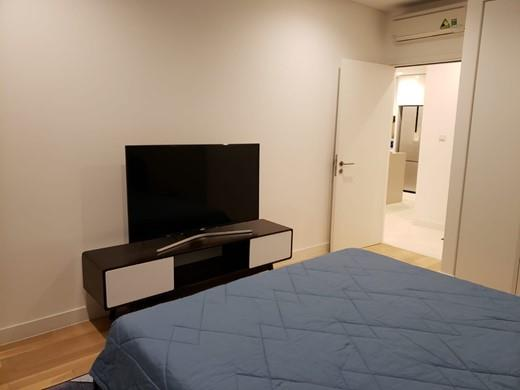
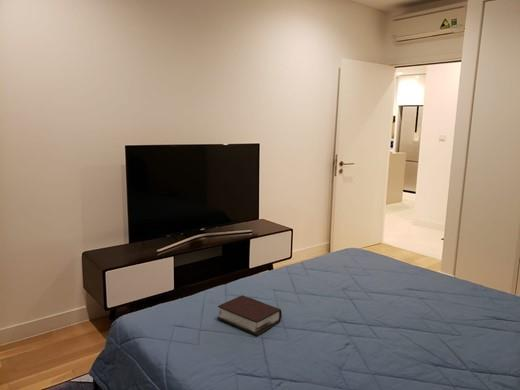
+ bible [217,294,283,336]
